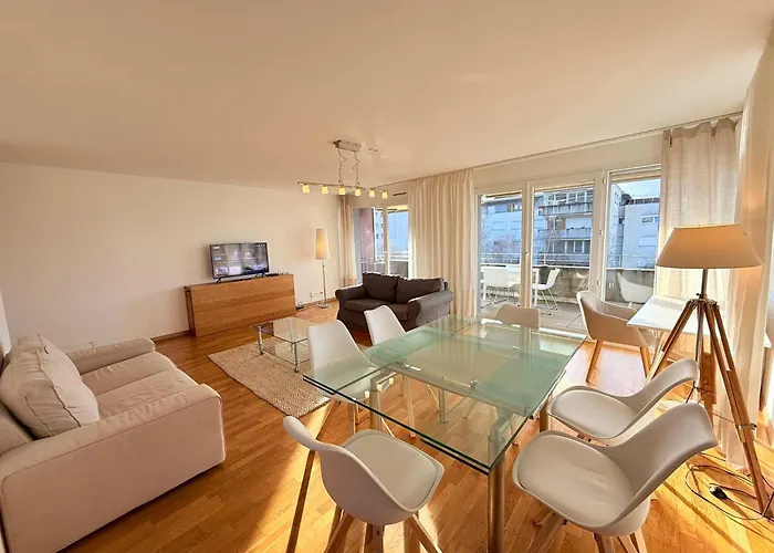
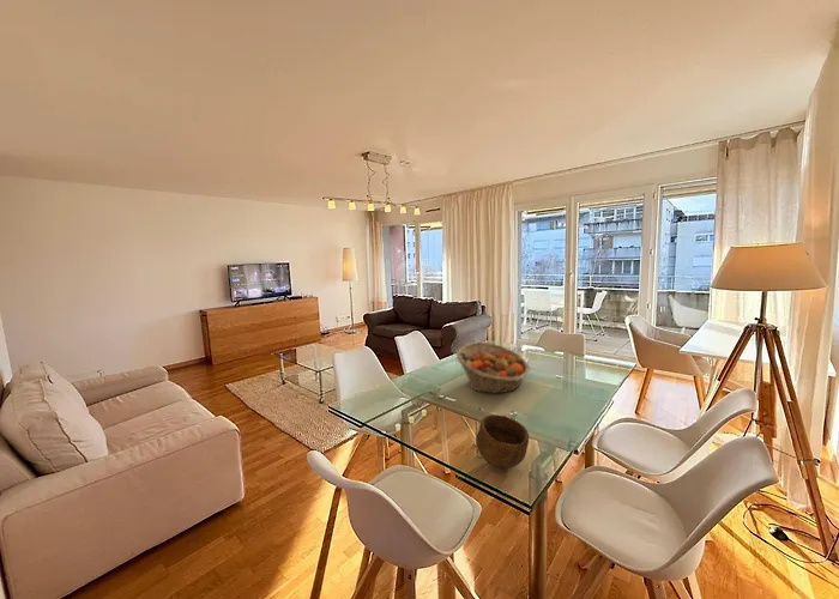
+ fruit basket [455,341,531,394]
+ bowl [475,413,530,470]
